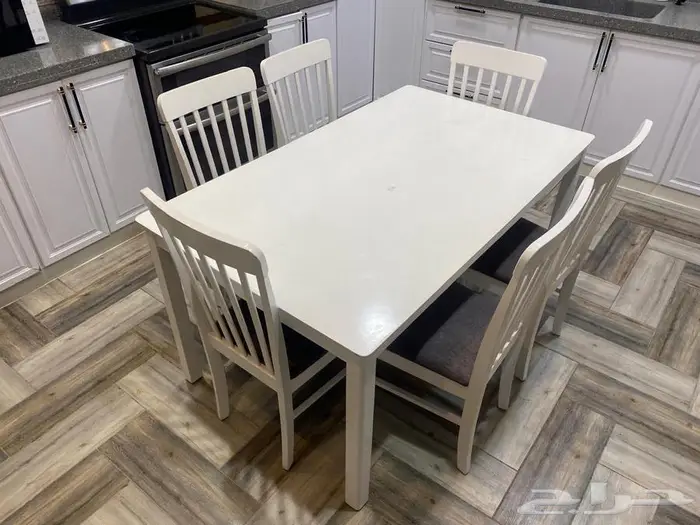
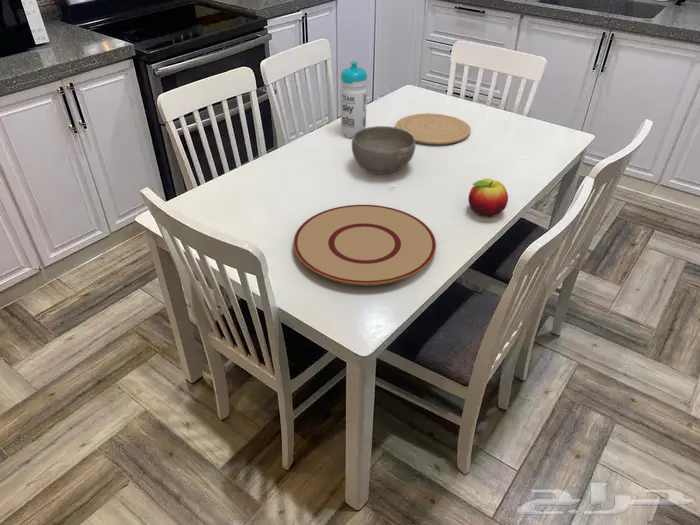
+ bowl [351,125,416,175]
+ plate [293,204,437,287]
+ plate [394,113,472,145]
+ fruit [467,177,509,218]
+ water bottle [340,60,368,139]
